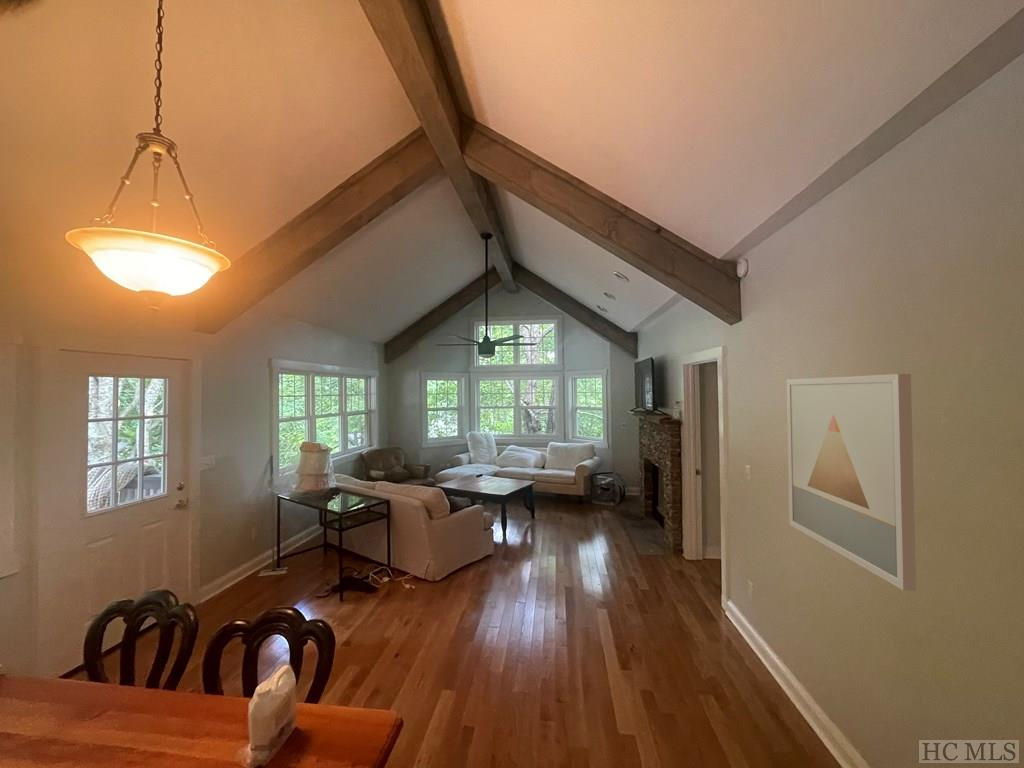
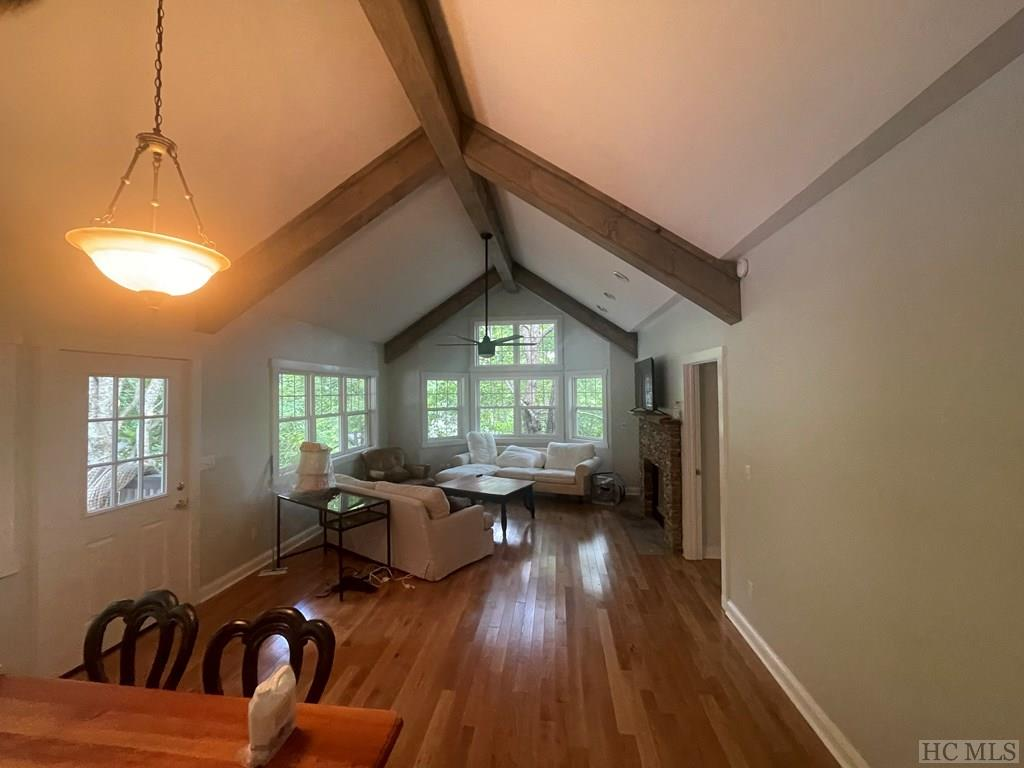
- wall art [786,373,917,592]
